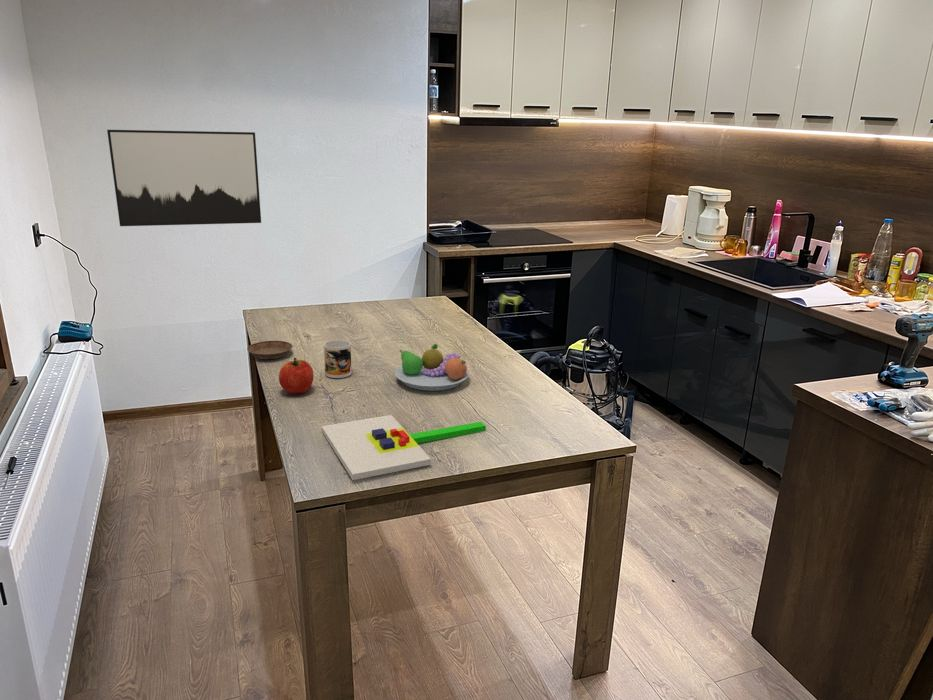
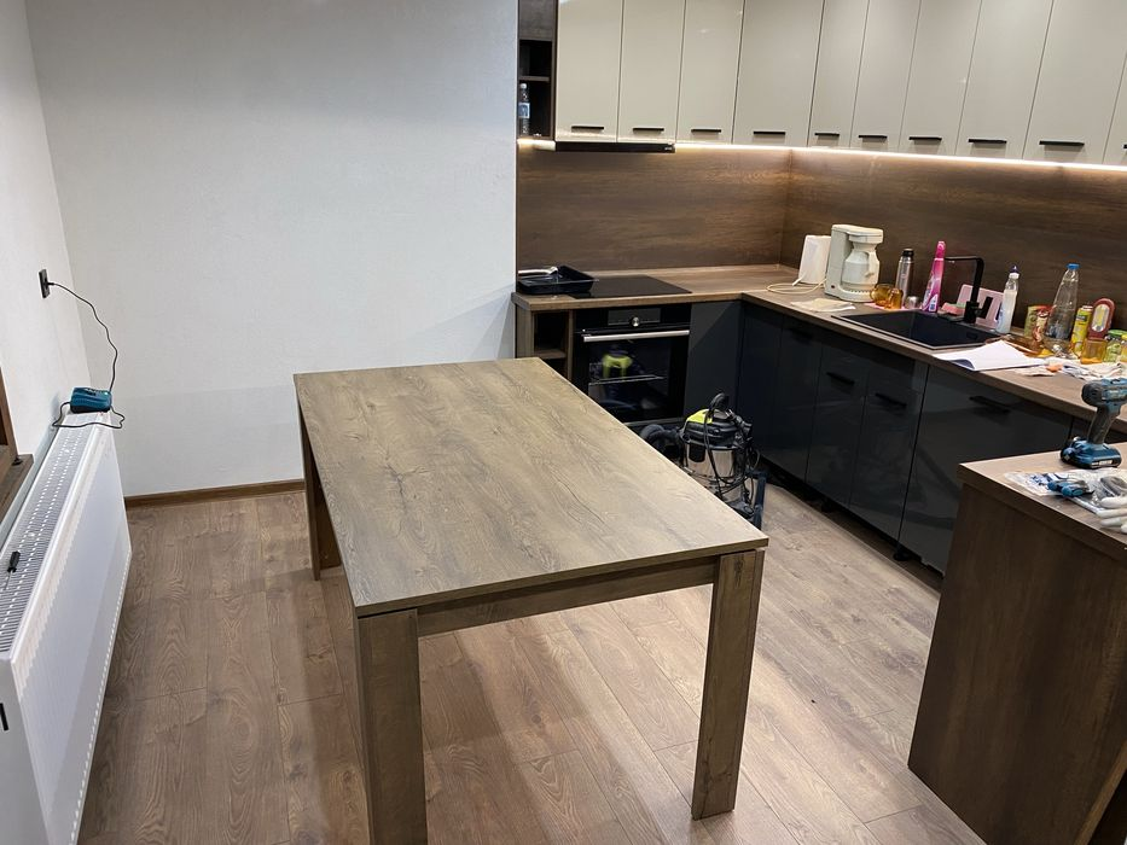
- apple [278,357,314,395]
- saucer [246,340,294,360]
- fruit bowl [394,343,470,392]
- chopping board [321,414,487,481]
- wall art [106,129,262,227]
- mug [323,339,353,379]
